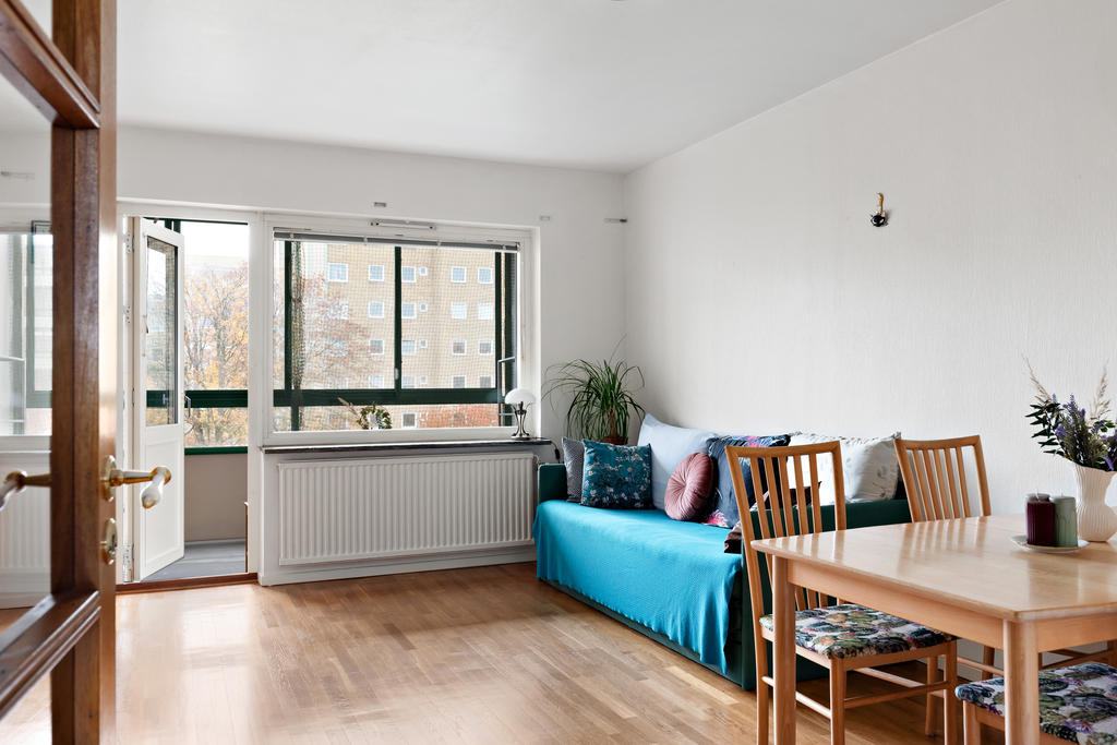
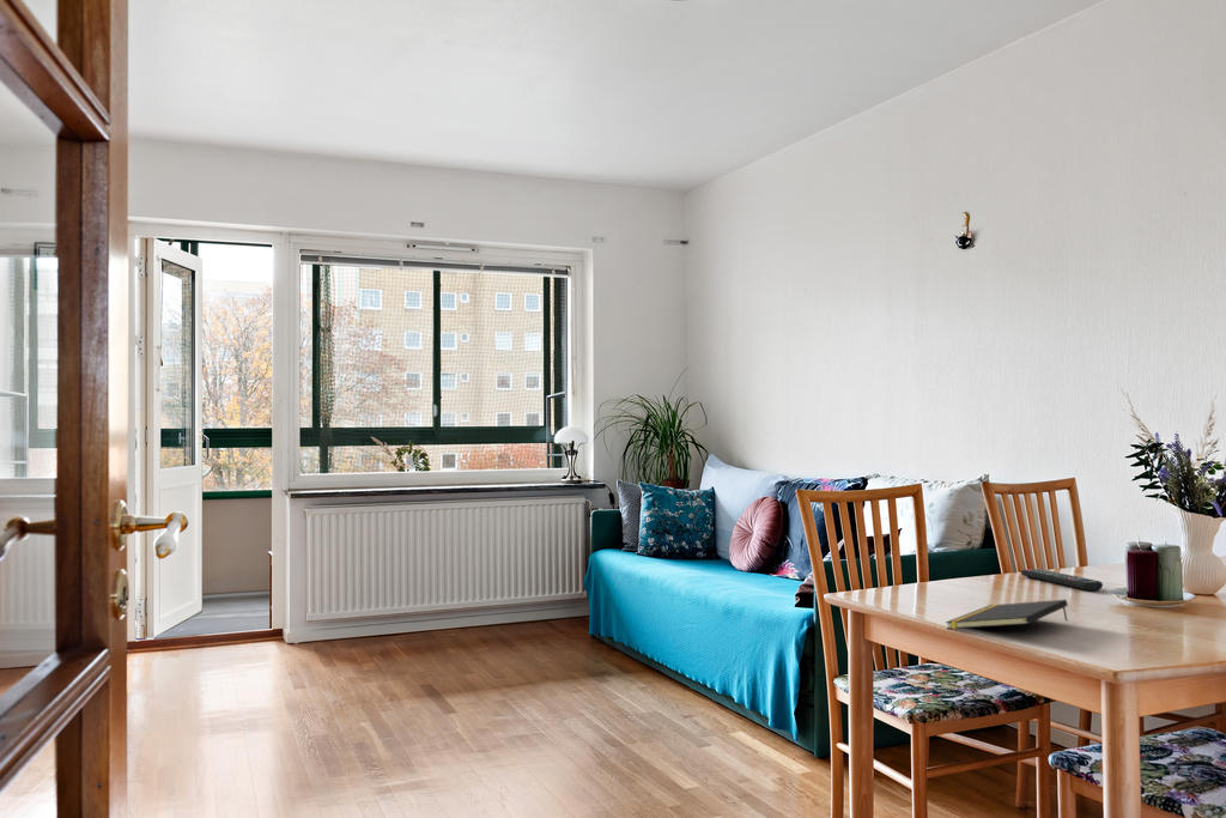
+ remote control [1020,568,1104,592]
+ notepad [945,599,1069,630]
